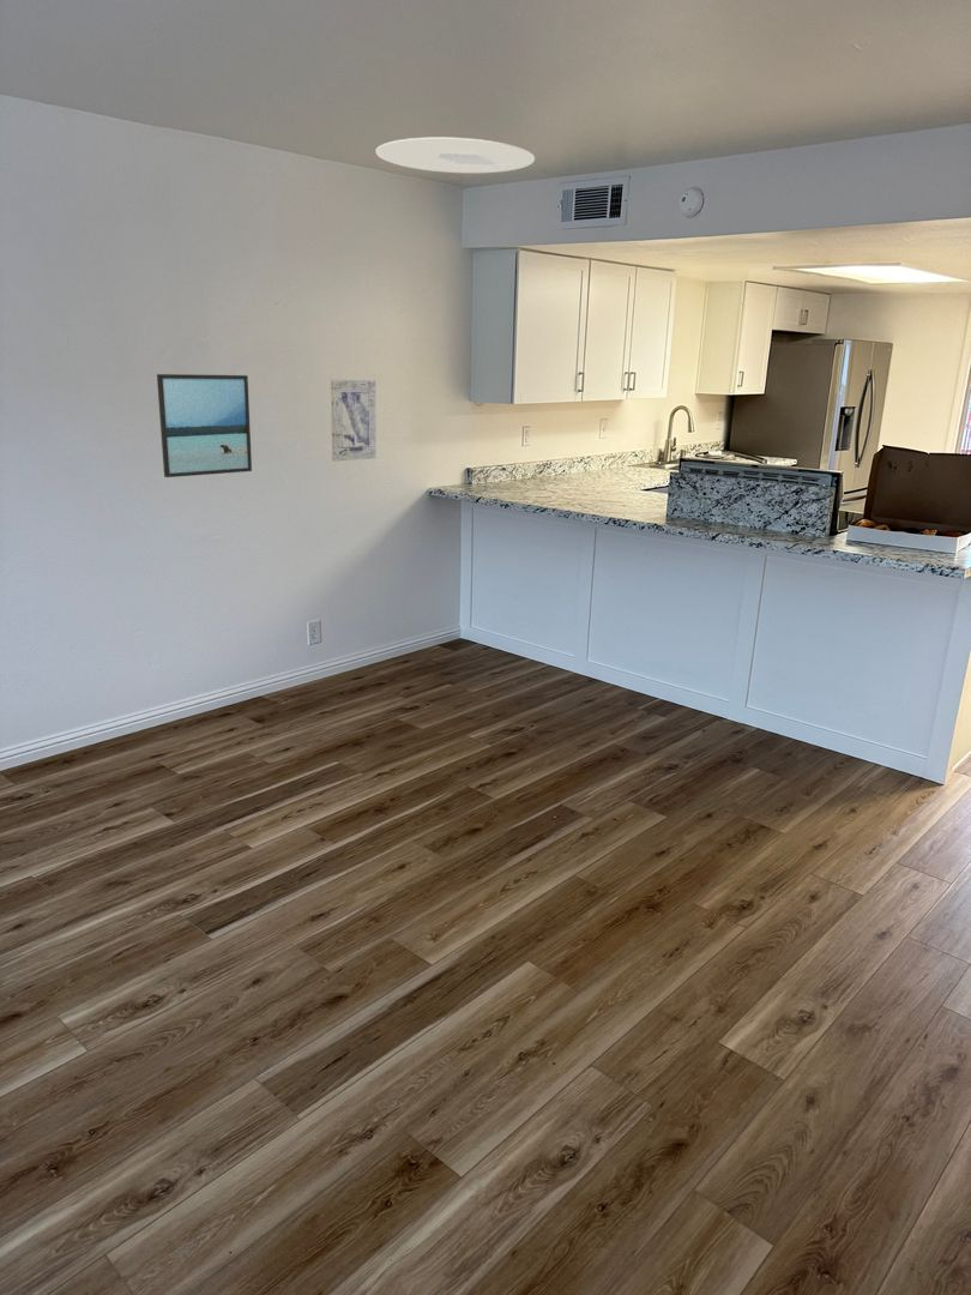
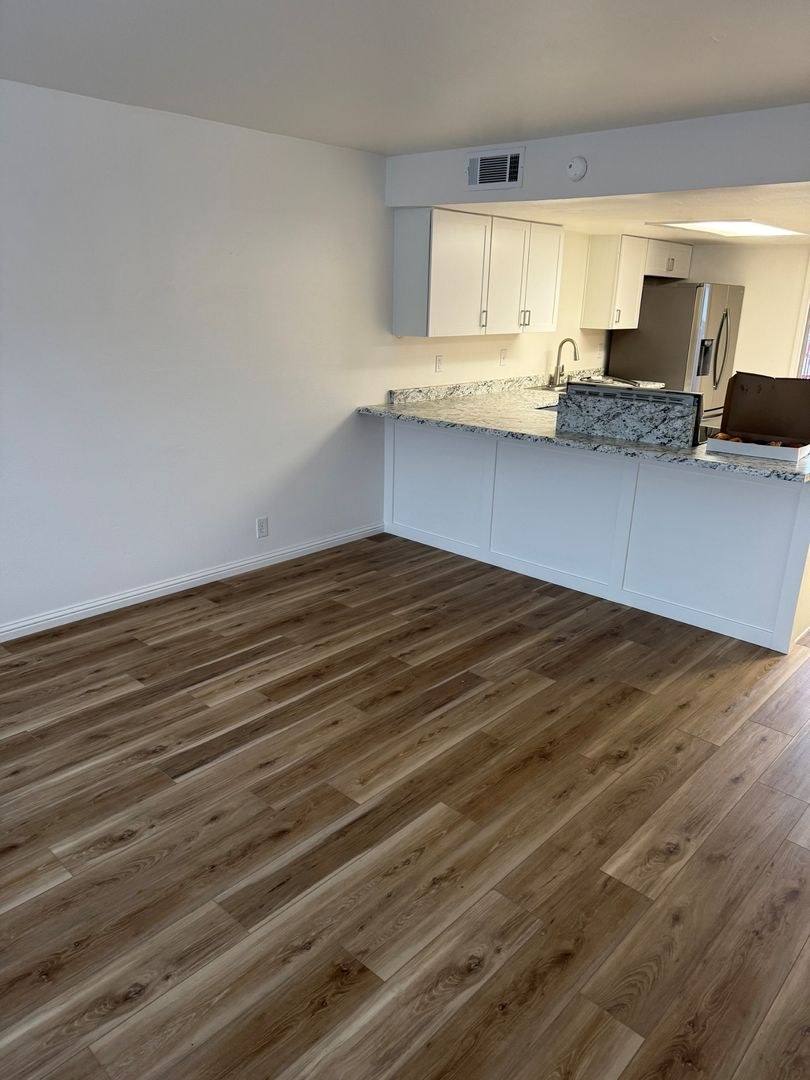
- ceiling light [375,137,536,174]
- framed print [156,373,253,478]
- wall art [330,379,376,463]
